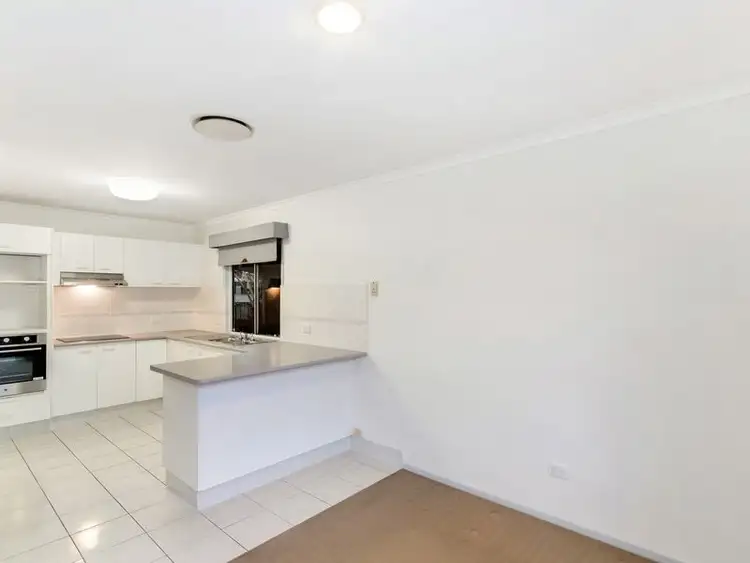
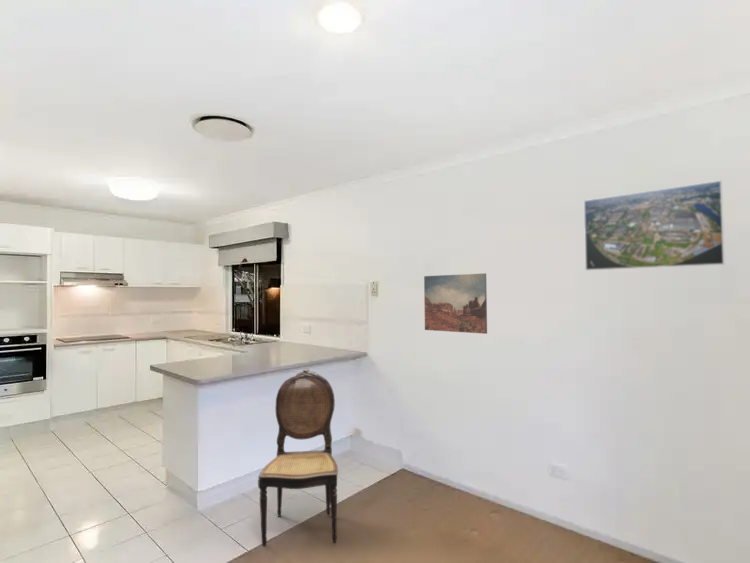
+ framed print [583,180,726,272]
+ wall art [423,272,488,335]
+ dining chair [257,368,339,547]
